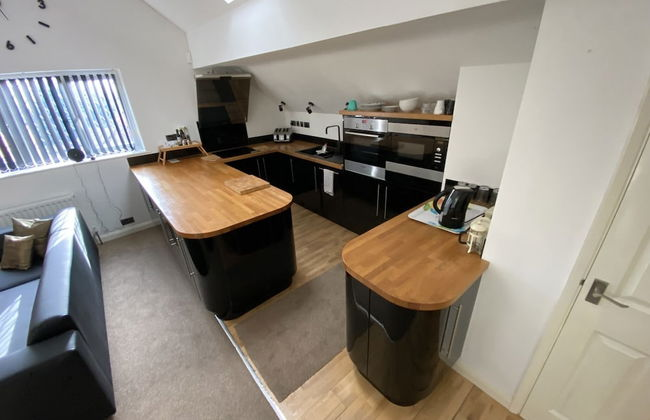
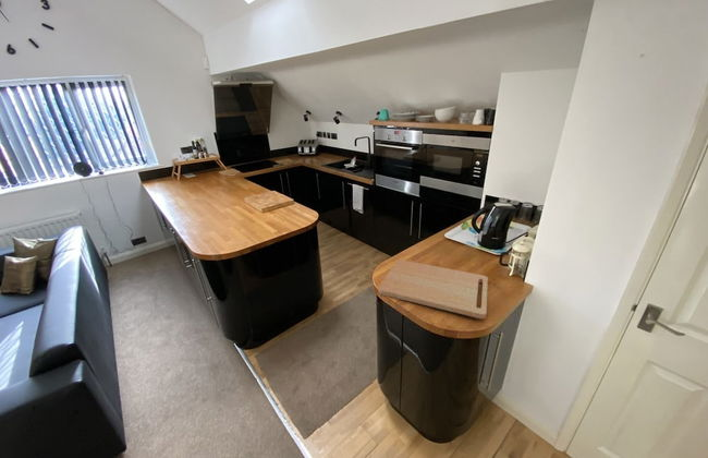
+ cutting board [378,258,489,320]
